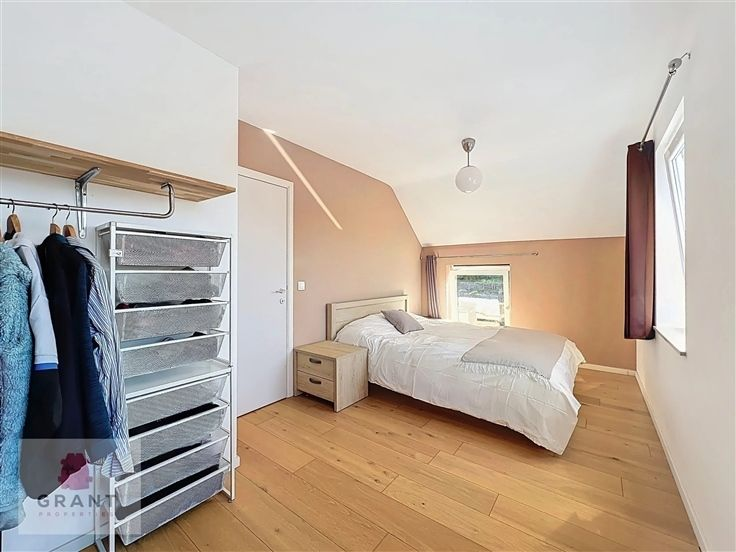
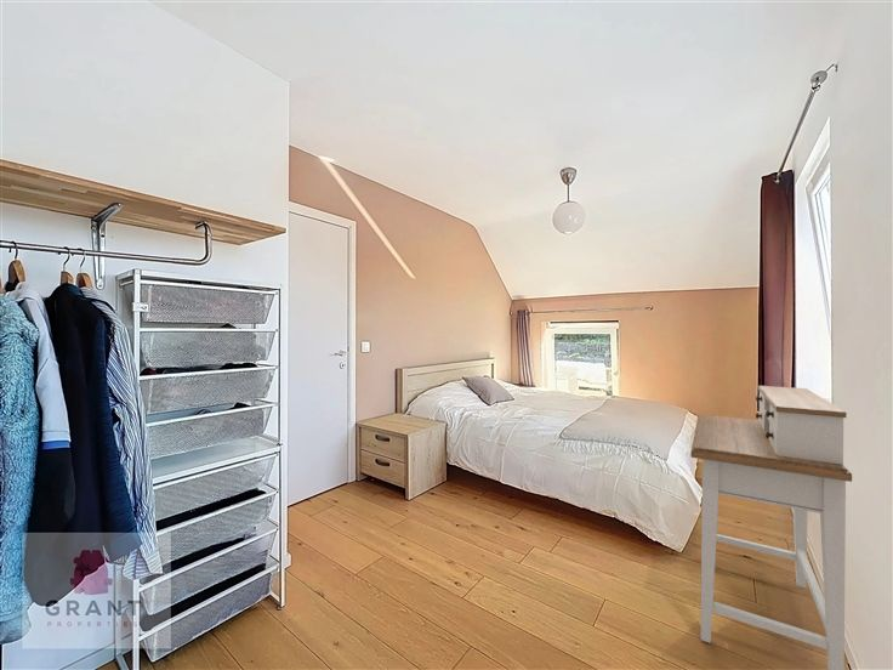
+ desk [689,385,853,670]
